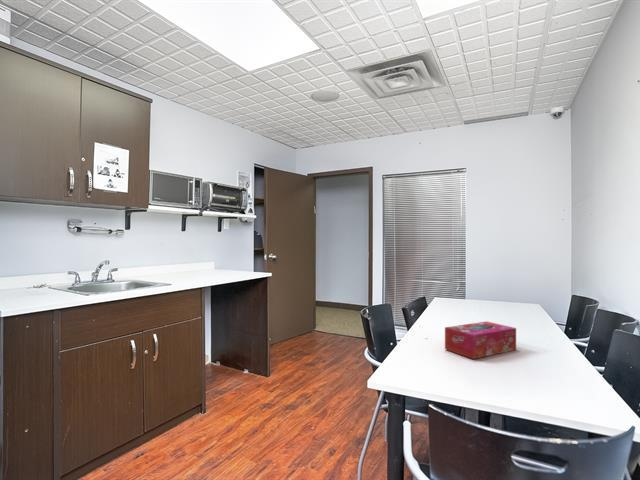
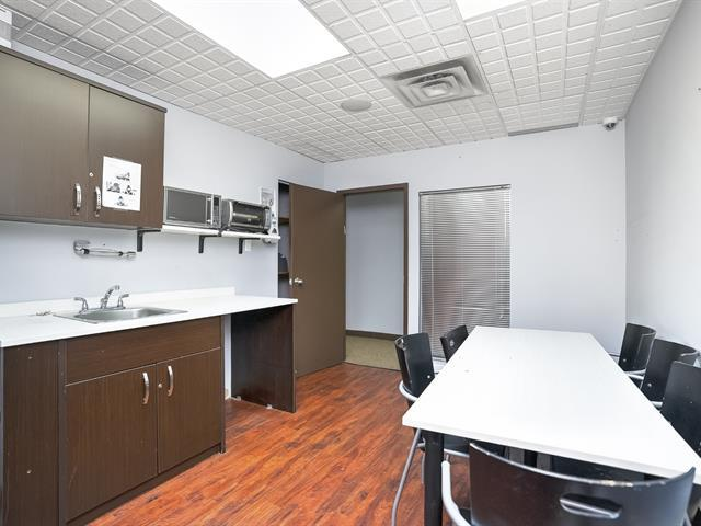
- tissue box [444,320,517,360]
